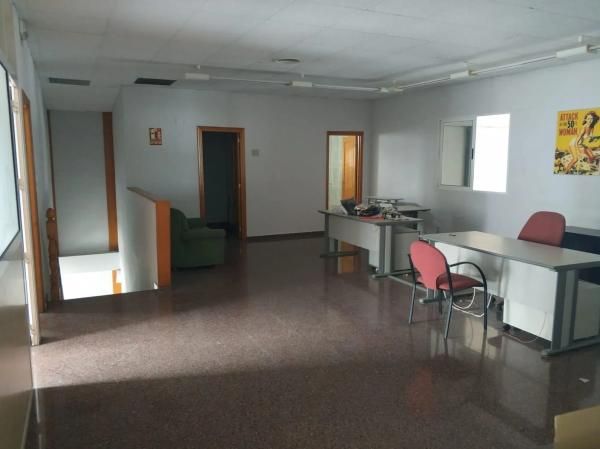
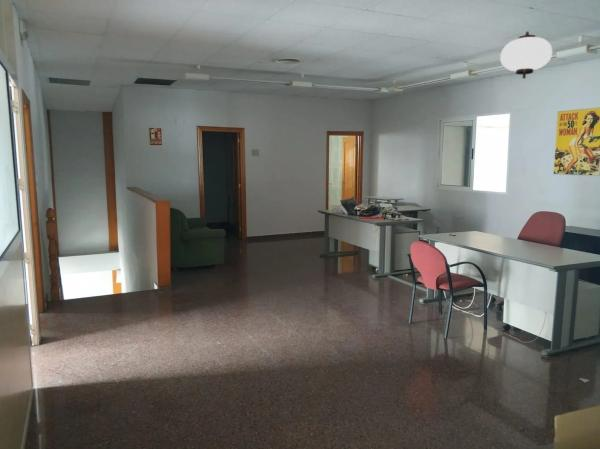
+ ceiling light [499,31,553,79]
